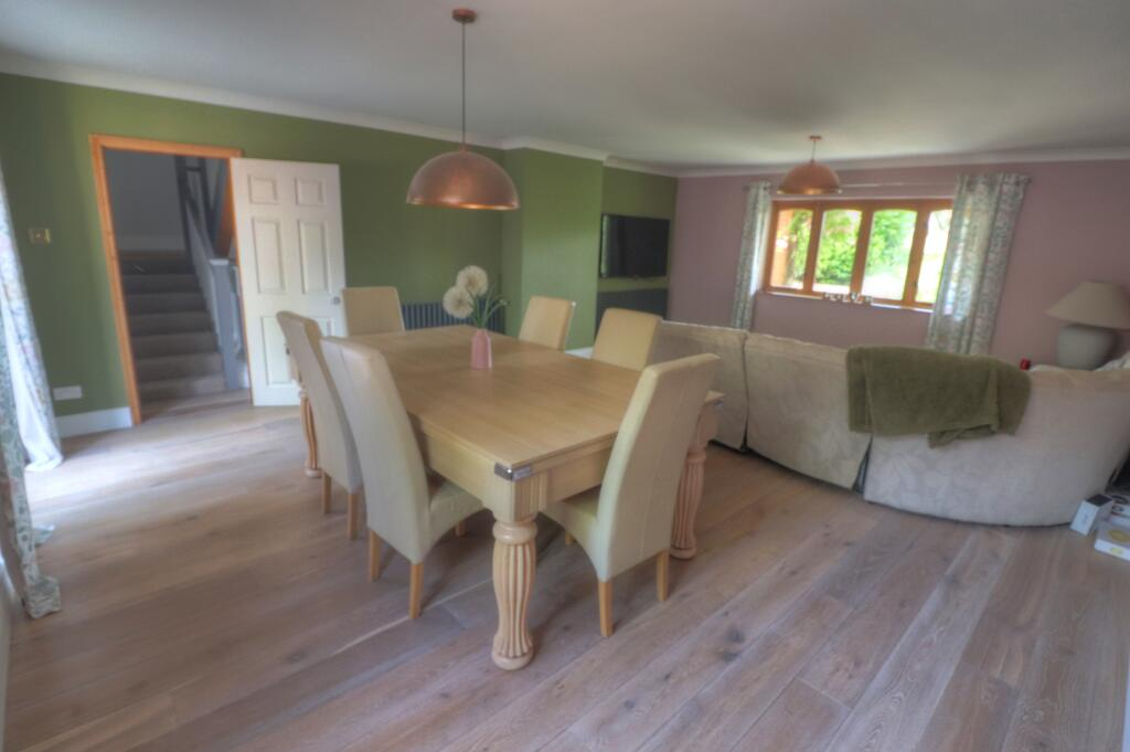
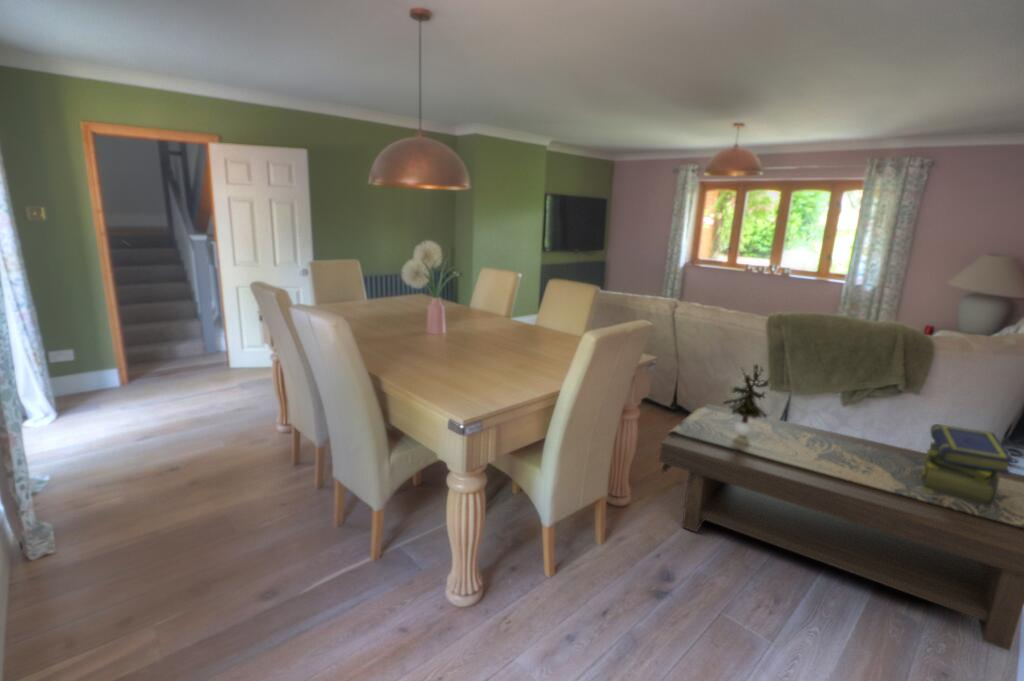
+ stack of books [921,423,1014,507]
+ potted plant [721,363,774,437]
+ coffee table [658,403,1024,652]
